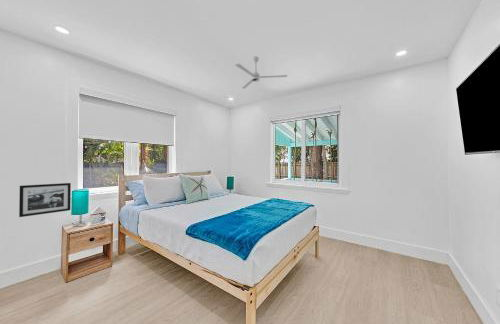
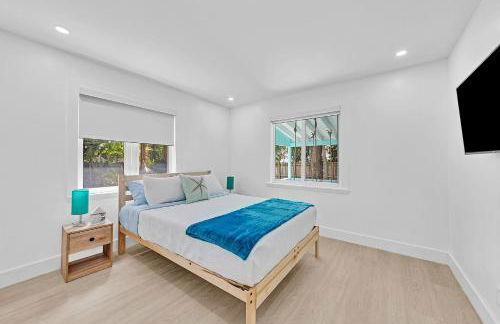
- picture frame [18,182,72,218]
- ceiling fan [234,55,288,90]
